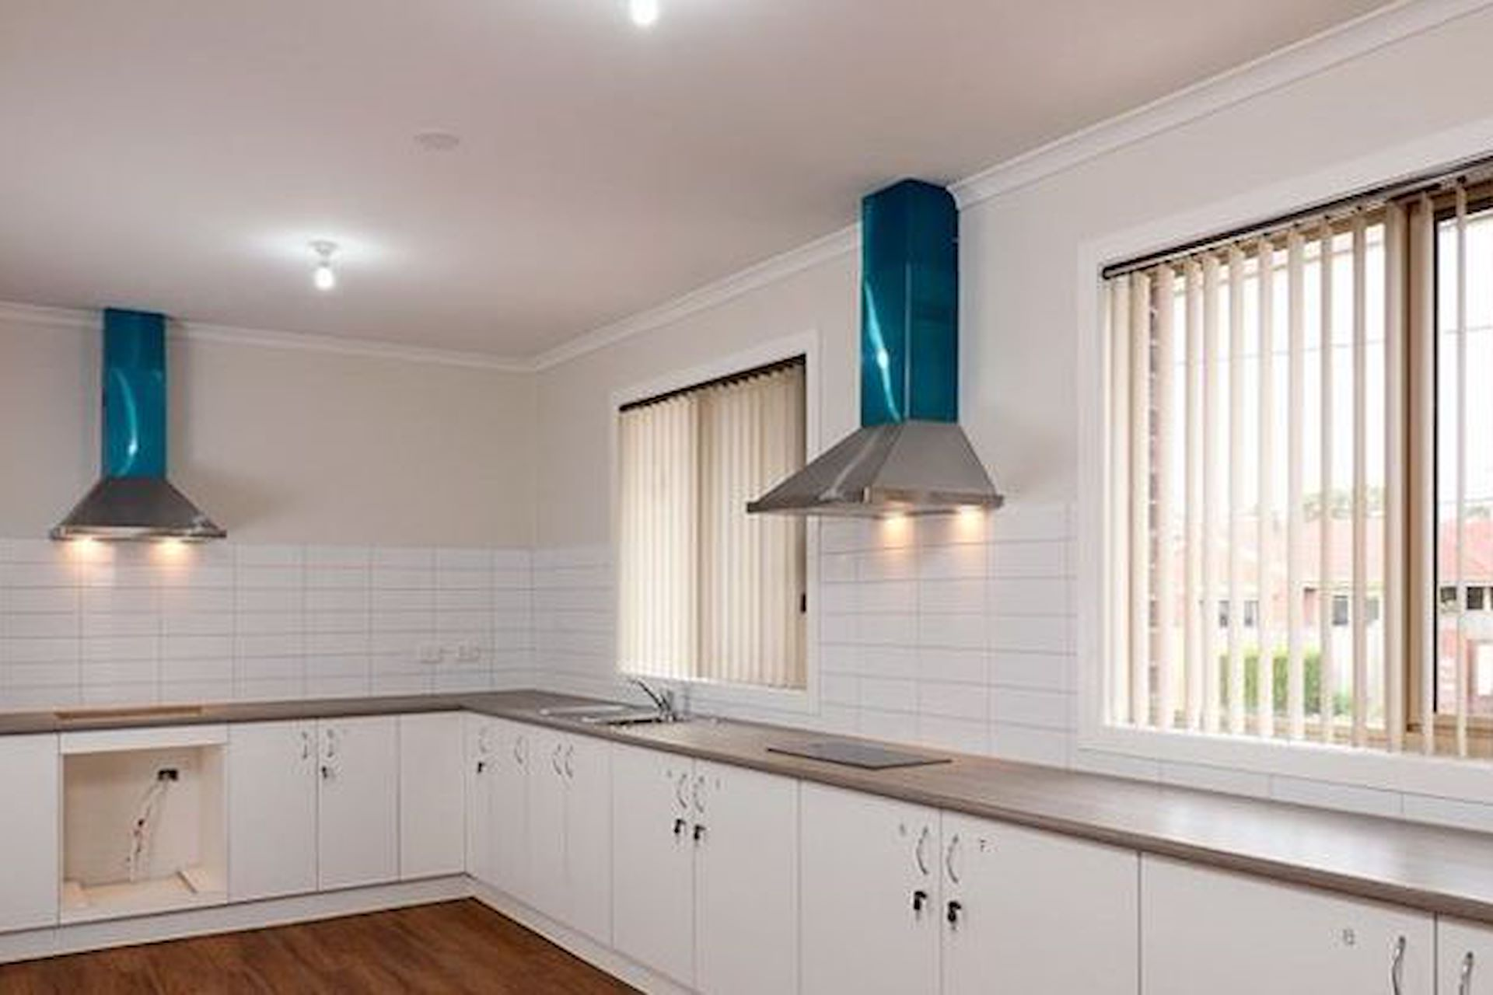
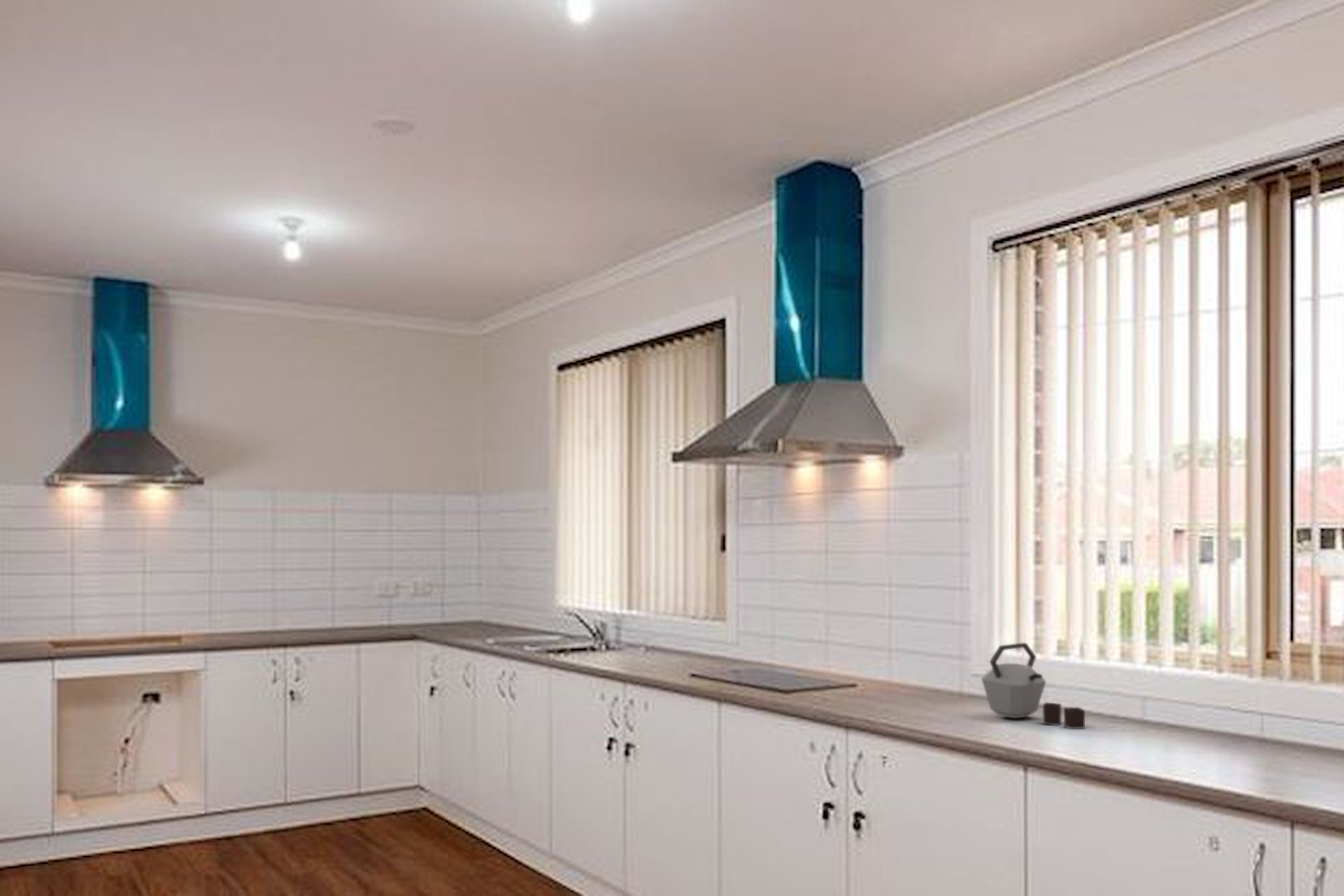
+ kettle [981,642,1086,729]
